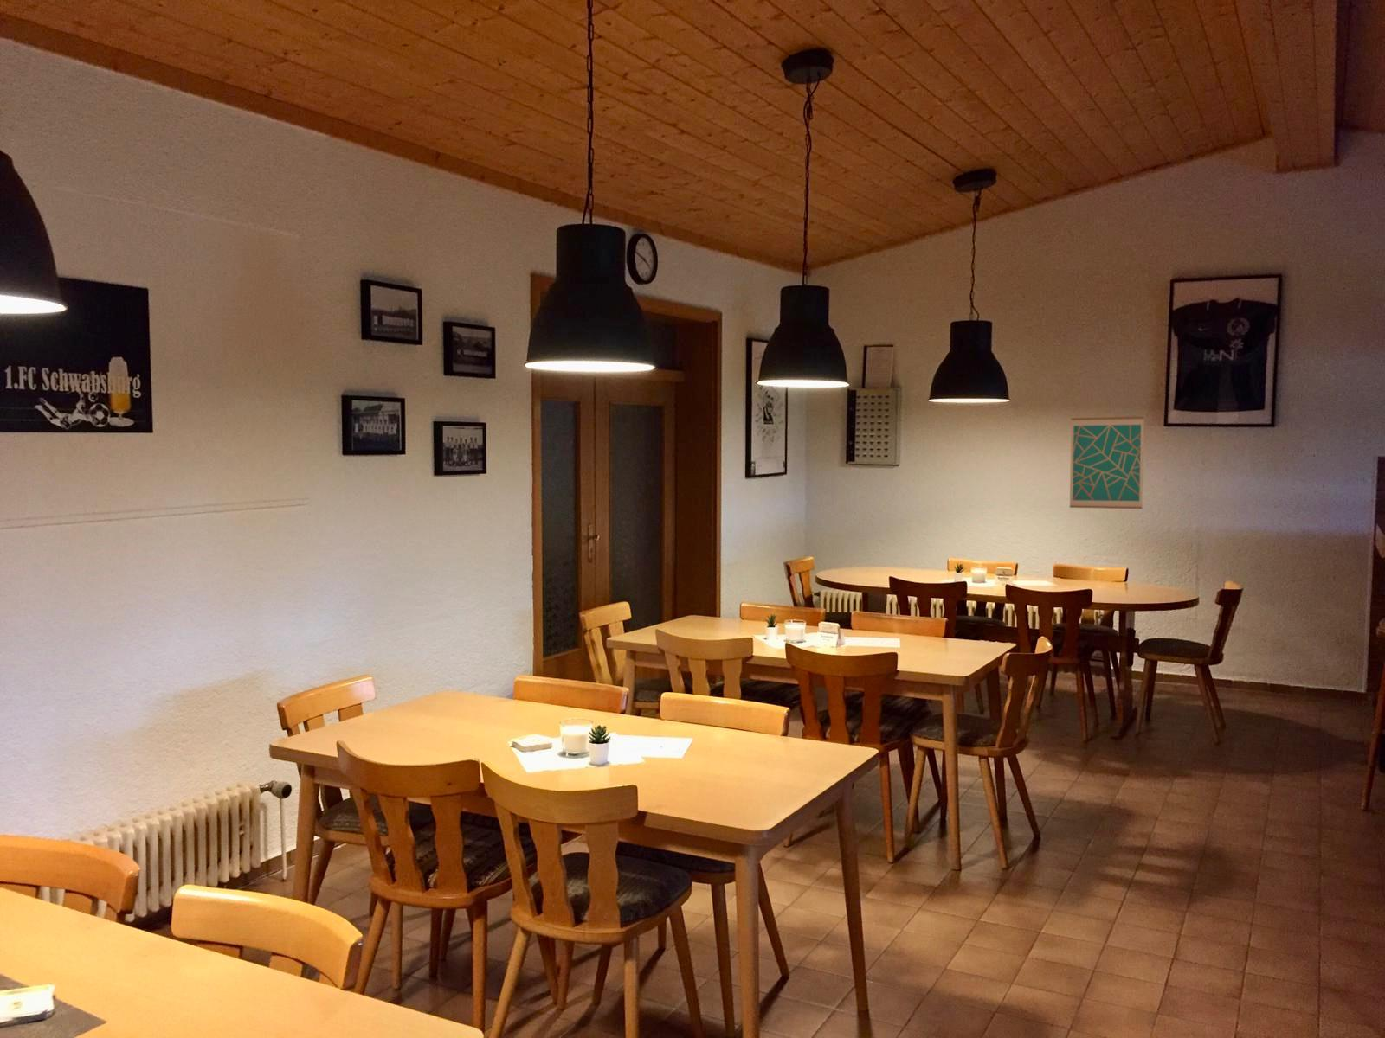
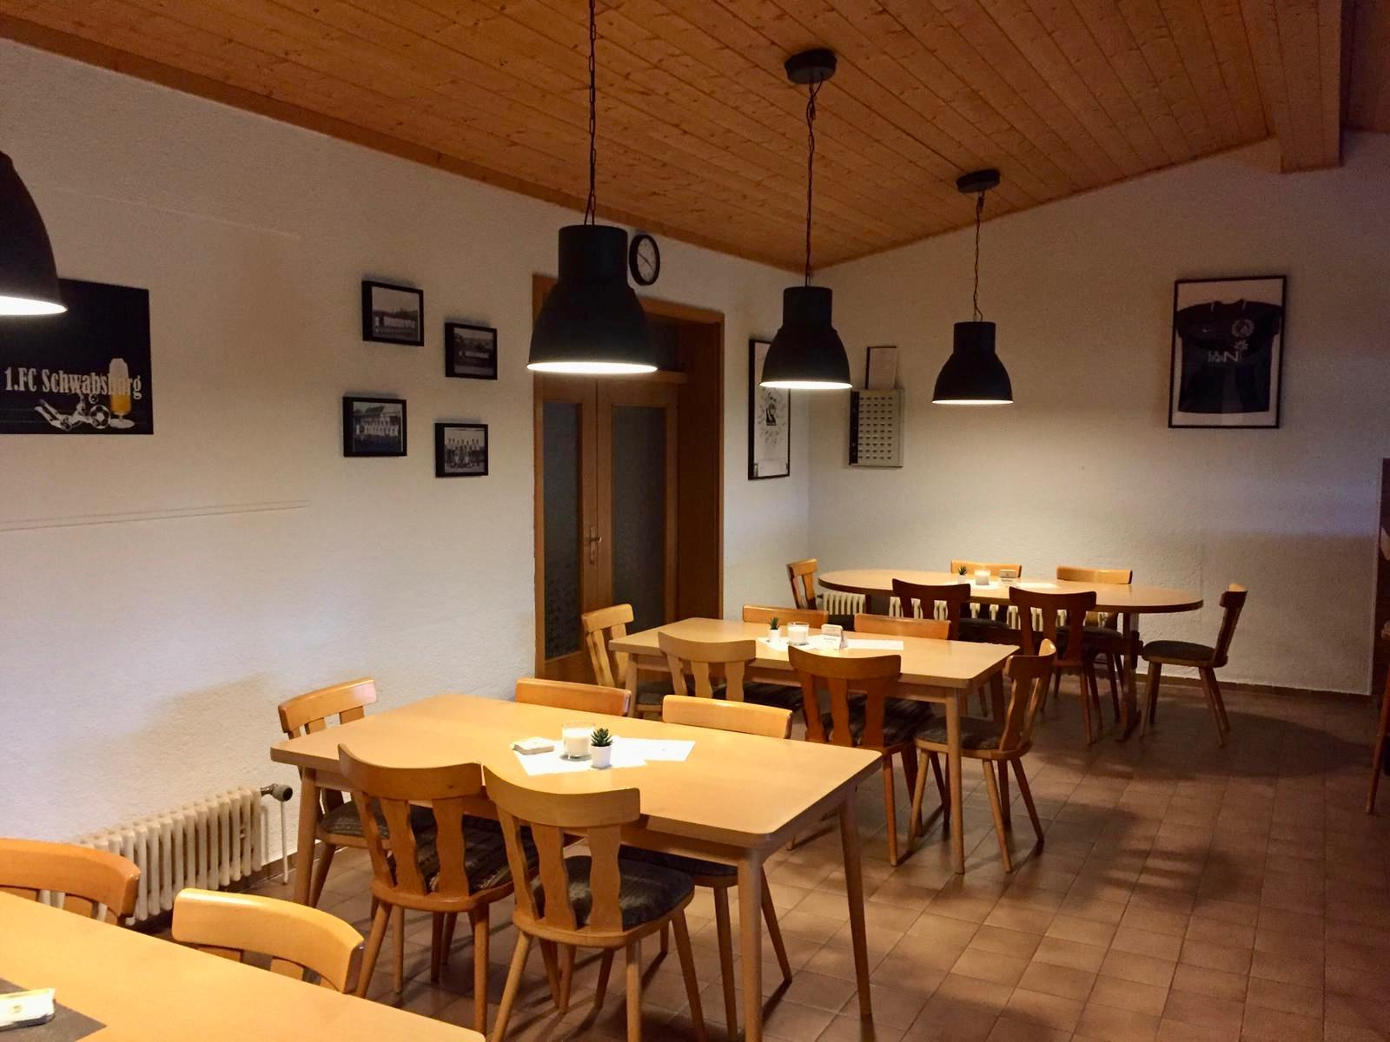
- wall art [1069,417,1145,509]
